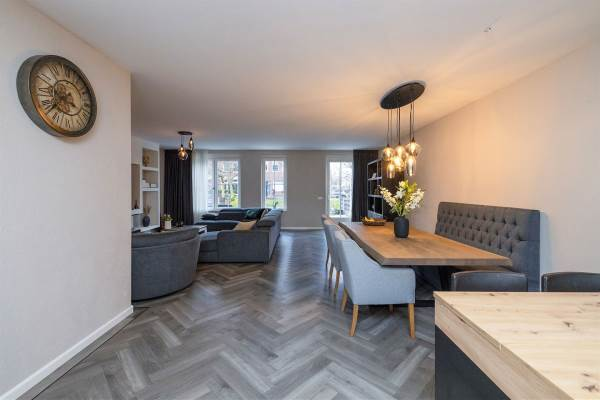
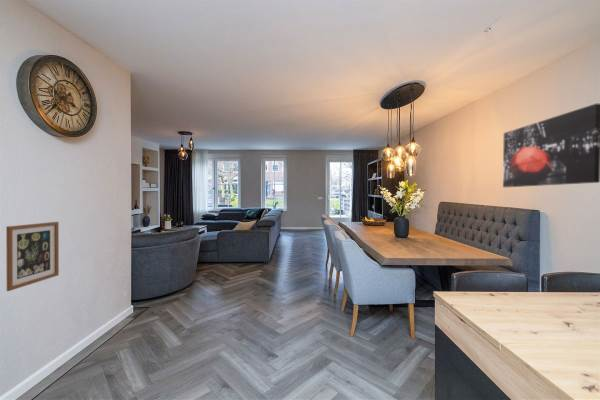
+ wall art [502,103,600,188]
+ wall art [5,221,60,292]
